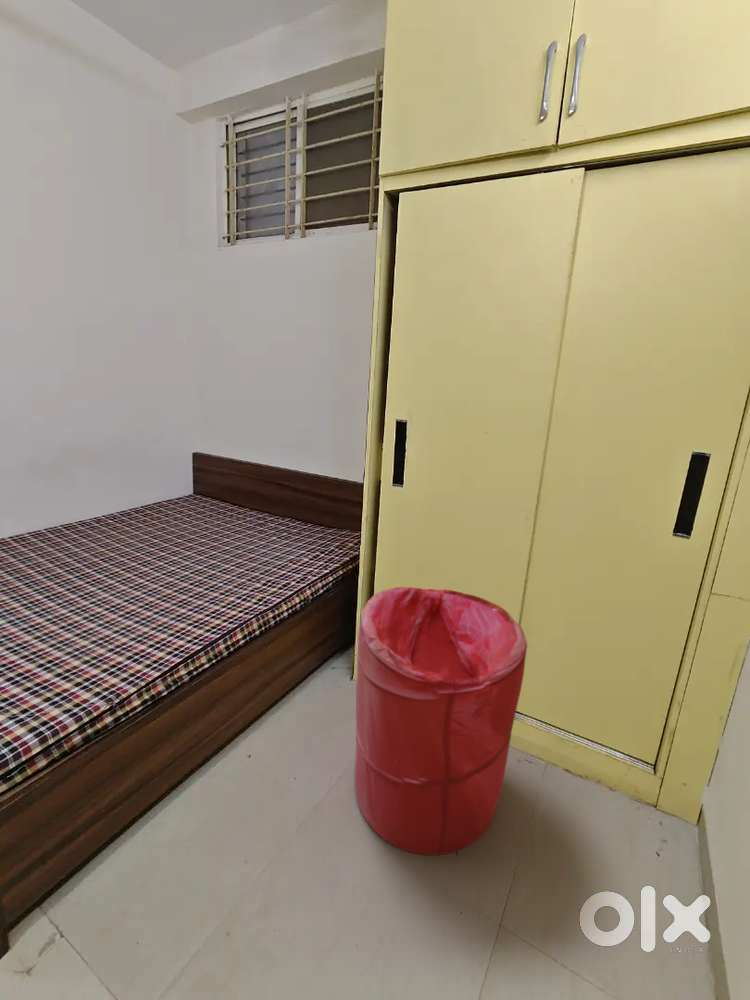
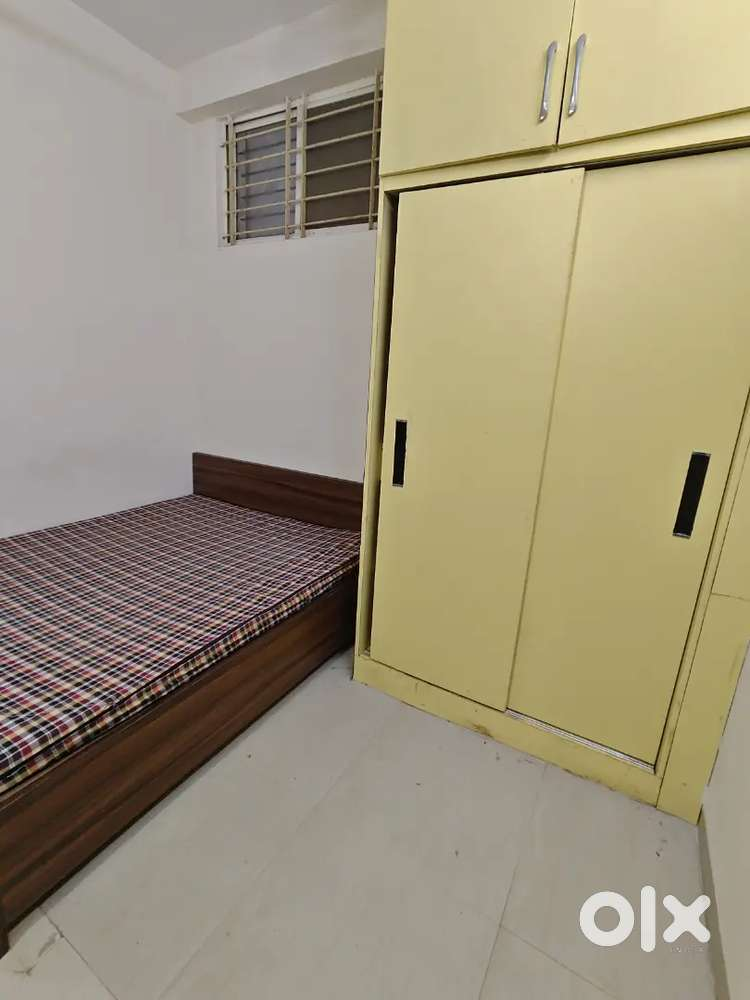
- laundry hamper [353,586,528,856]
